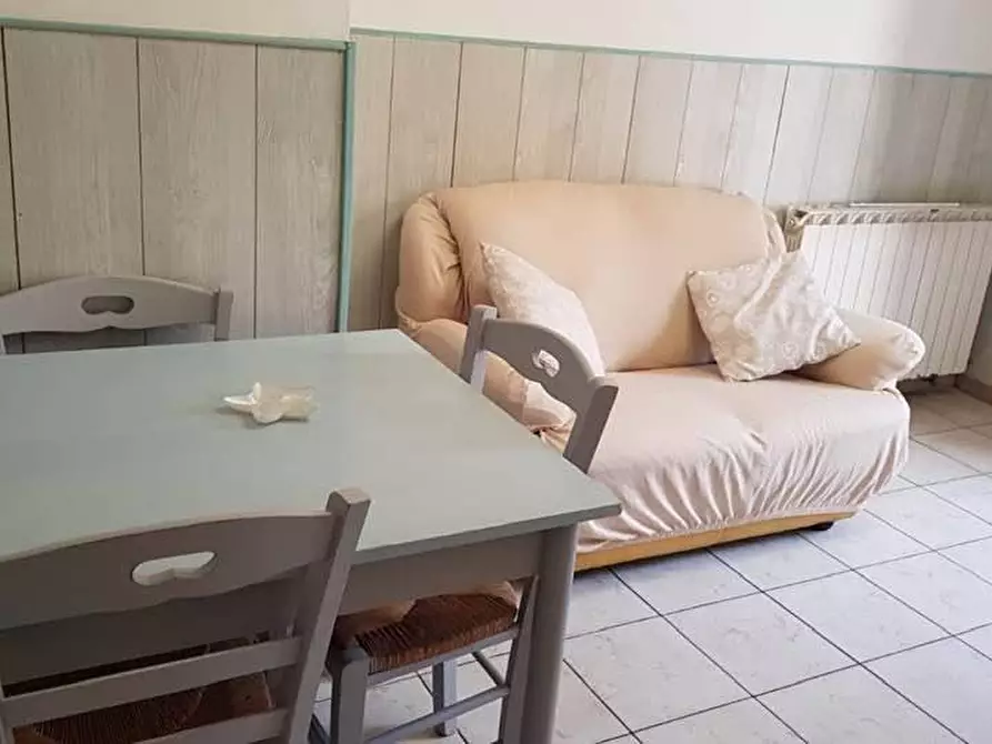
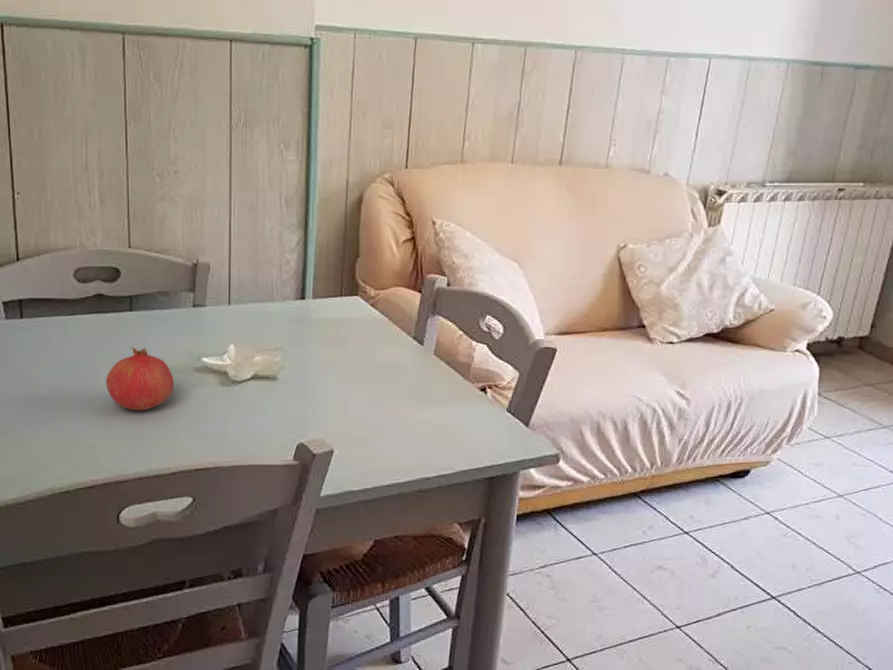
+ fruit [105,346,175,411]
